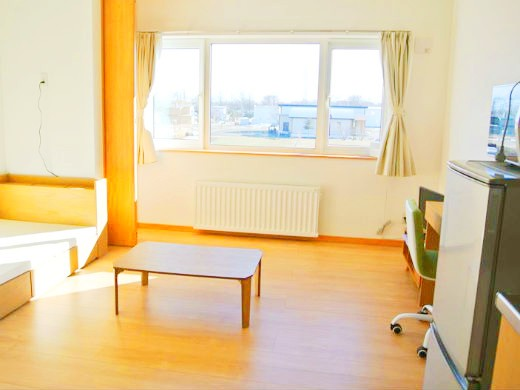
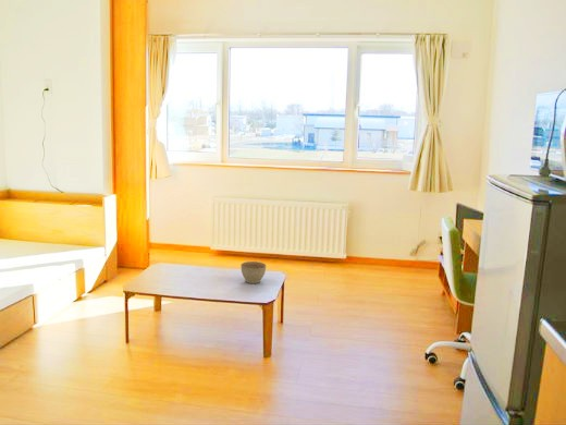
+ planter bowl [239,260,267,284]
